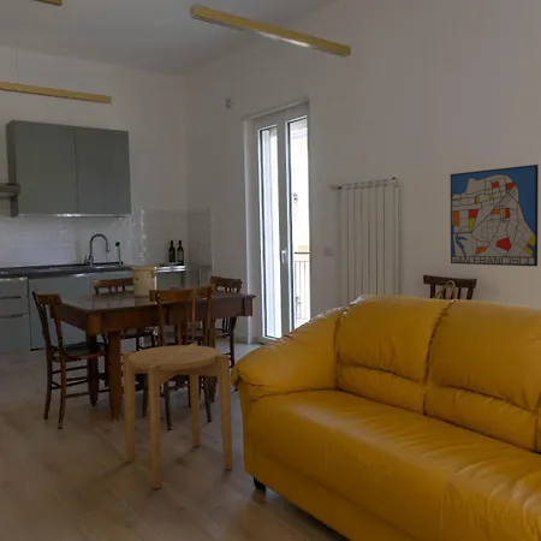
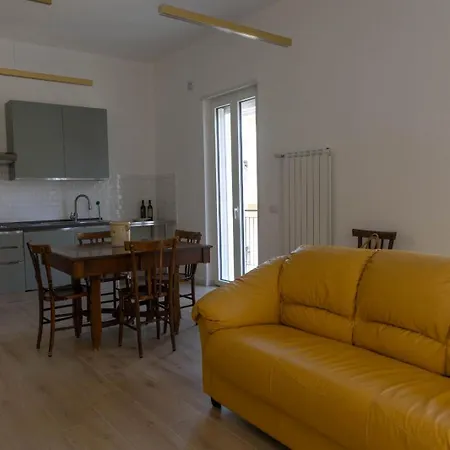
- side table [121,343,233,489]
- wall art [450,164,540,267]
